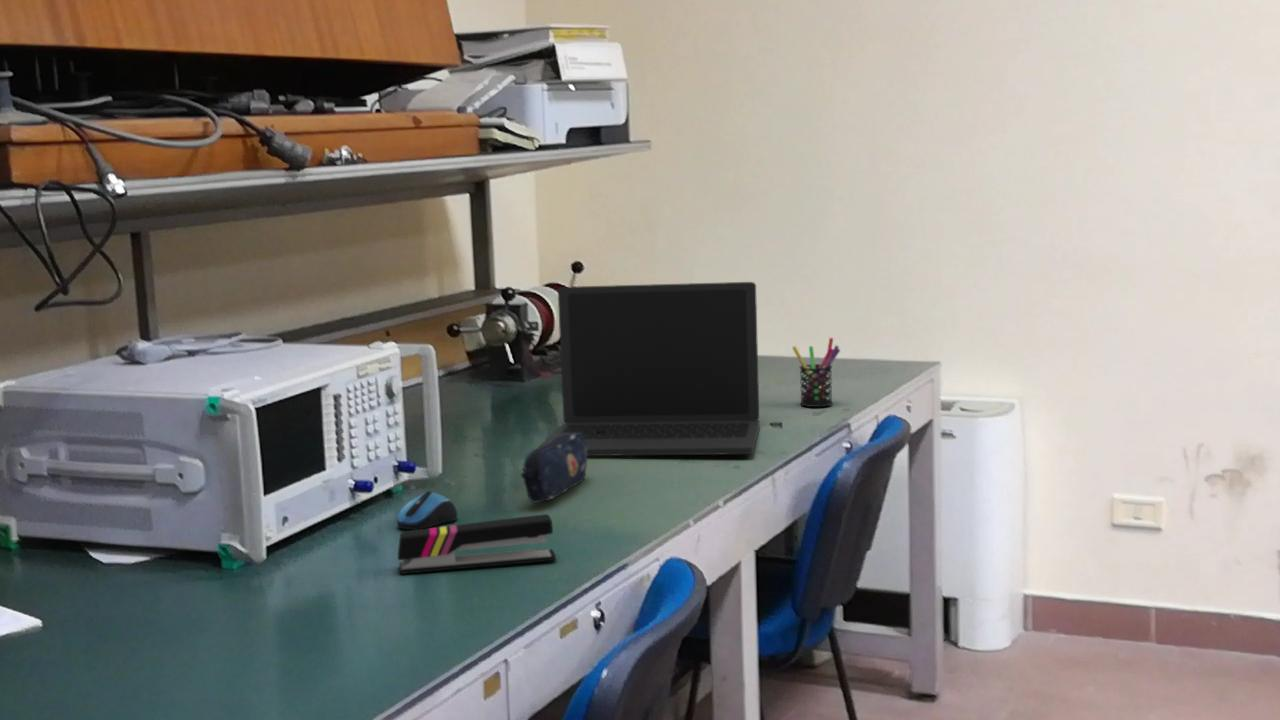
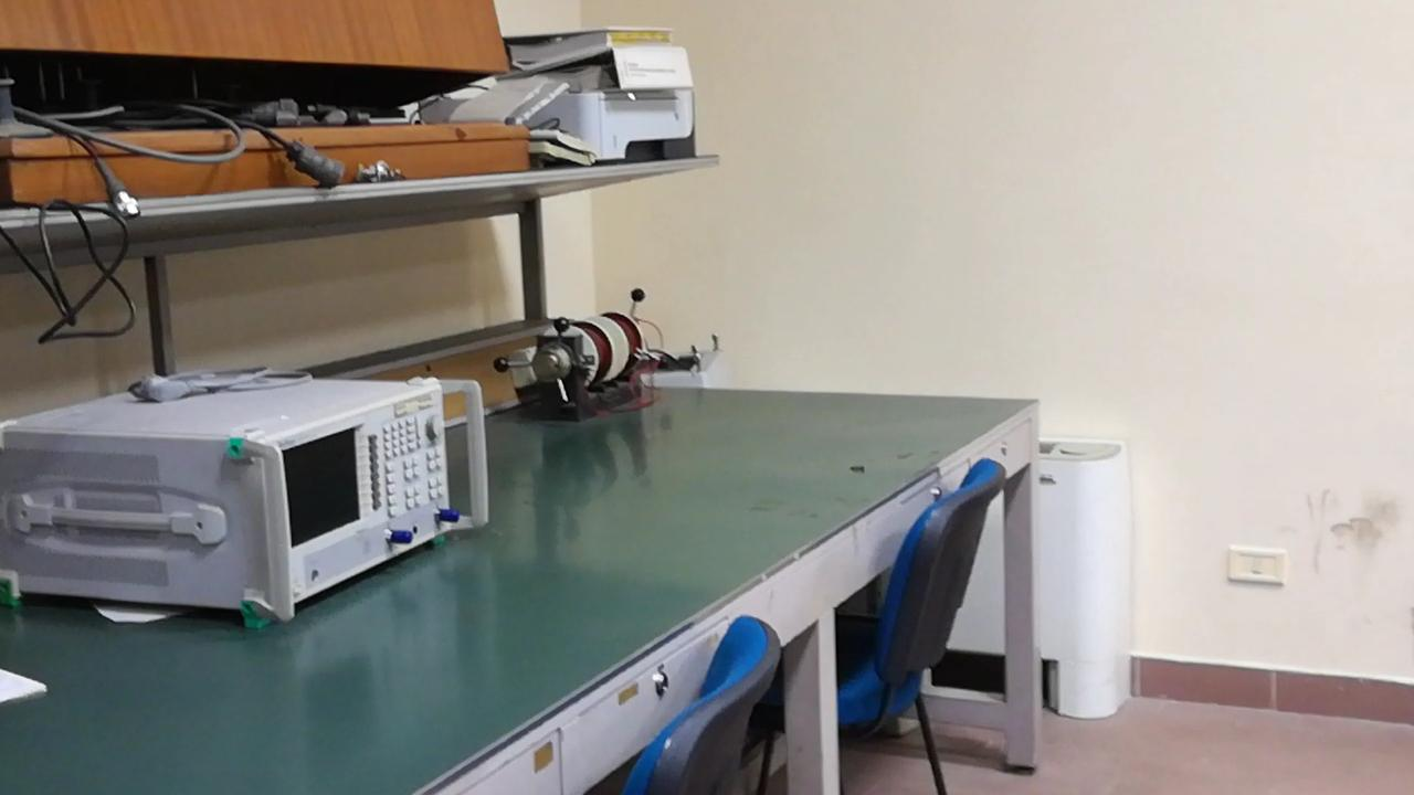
- stapler [397,513,557,575]
- pen holder [791,337,841,408]
- computer mouse [396,490,458,530]
- pencil case [520,432,588,504]
- laptop [537,281,761,457]
